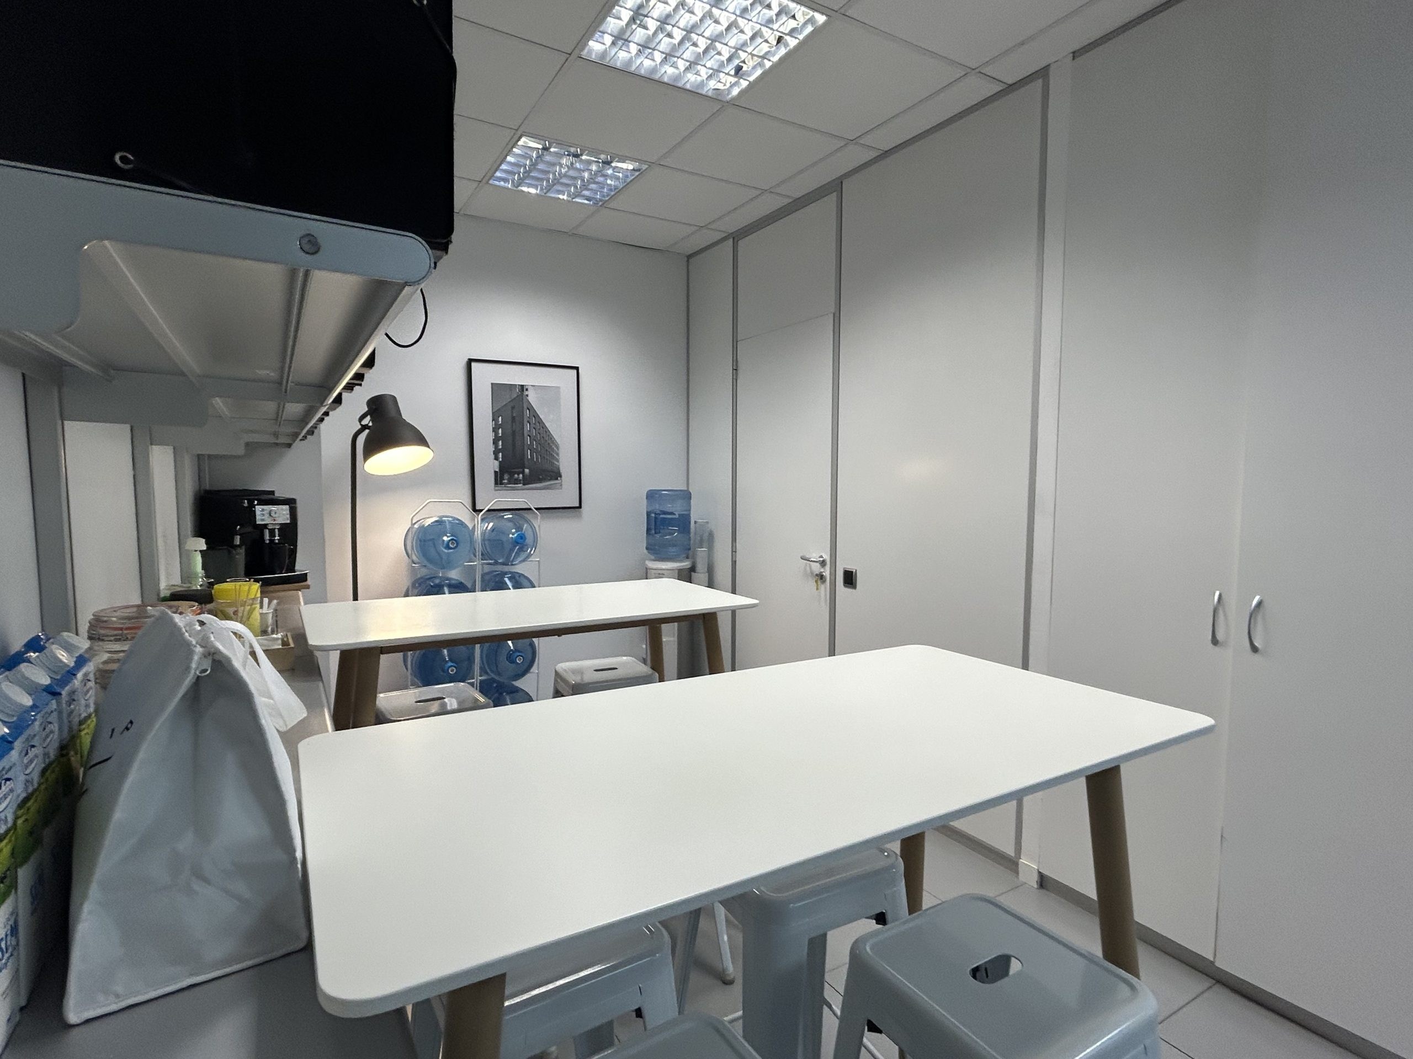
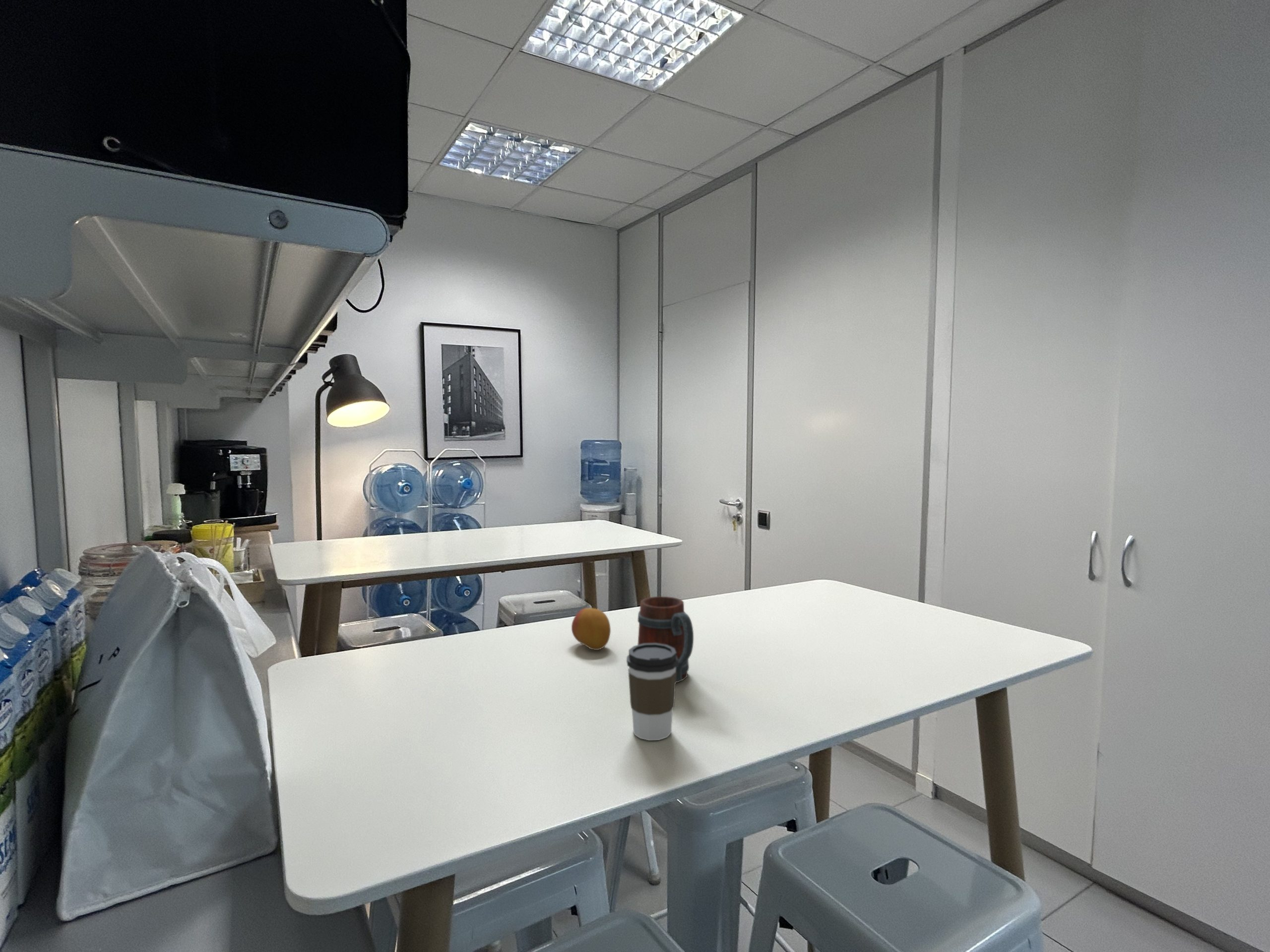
+ coffee cup [626,643,678,741]
+ fruit [571,607,611,651]
+ mug [637,596,694,683]
